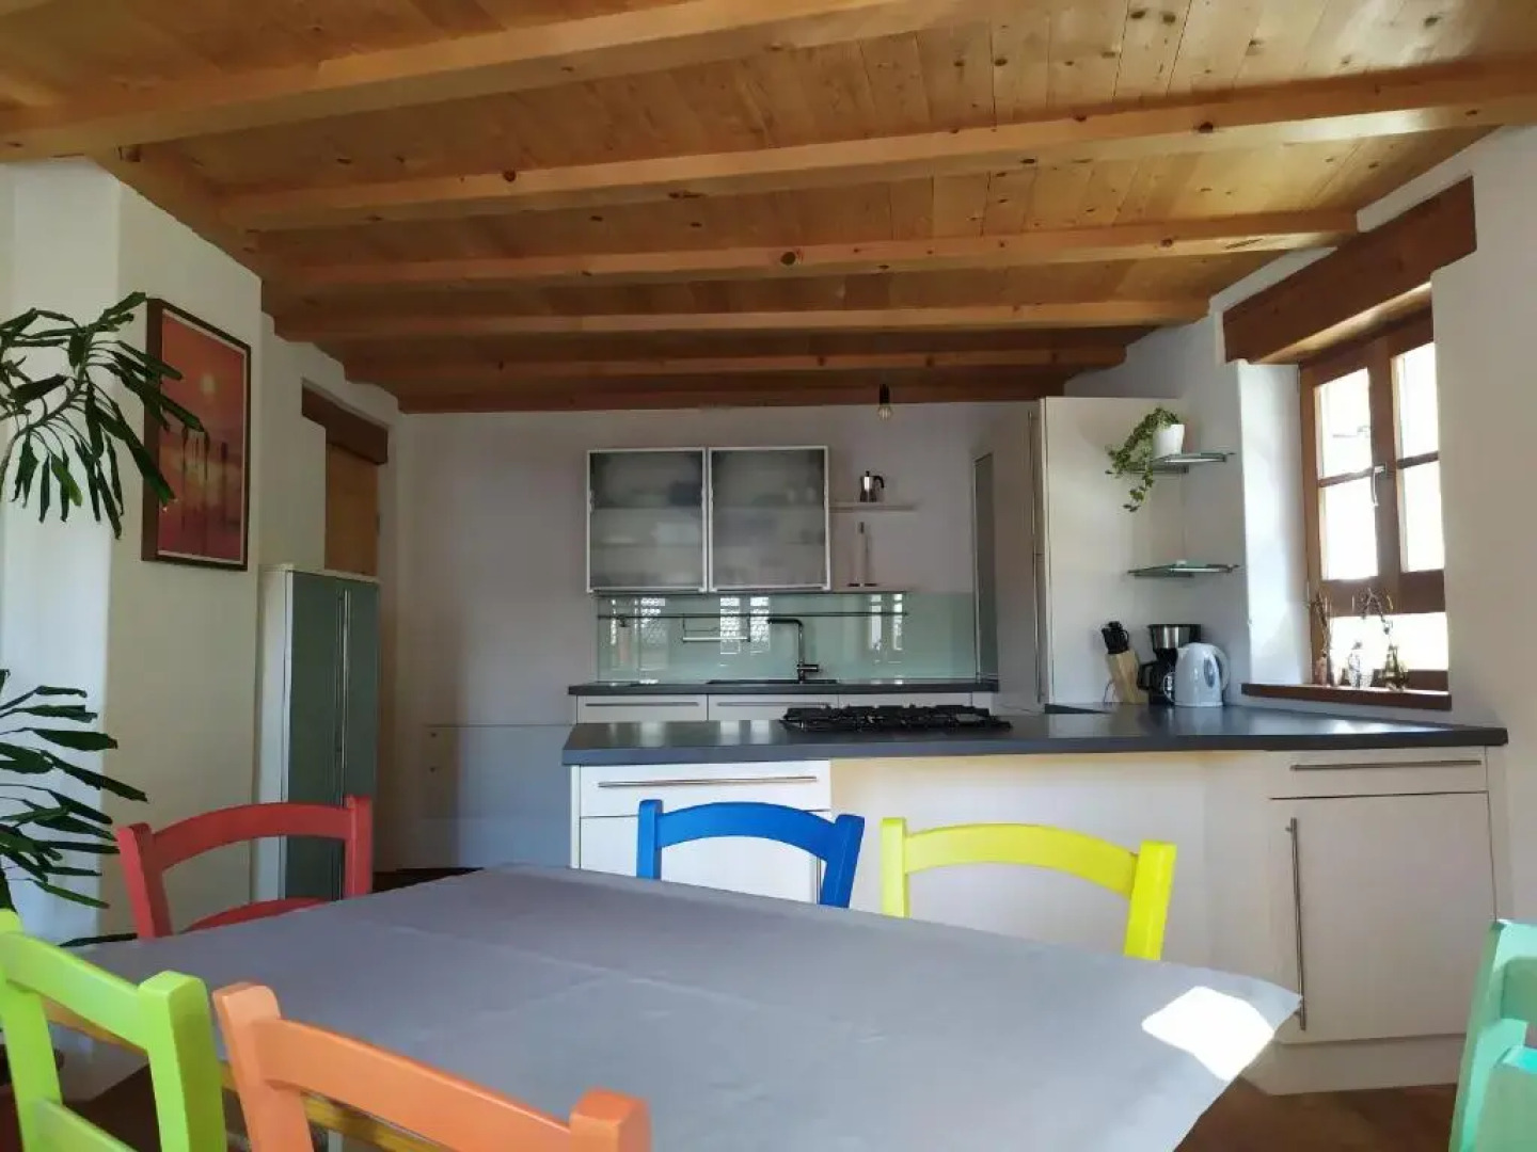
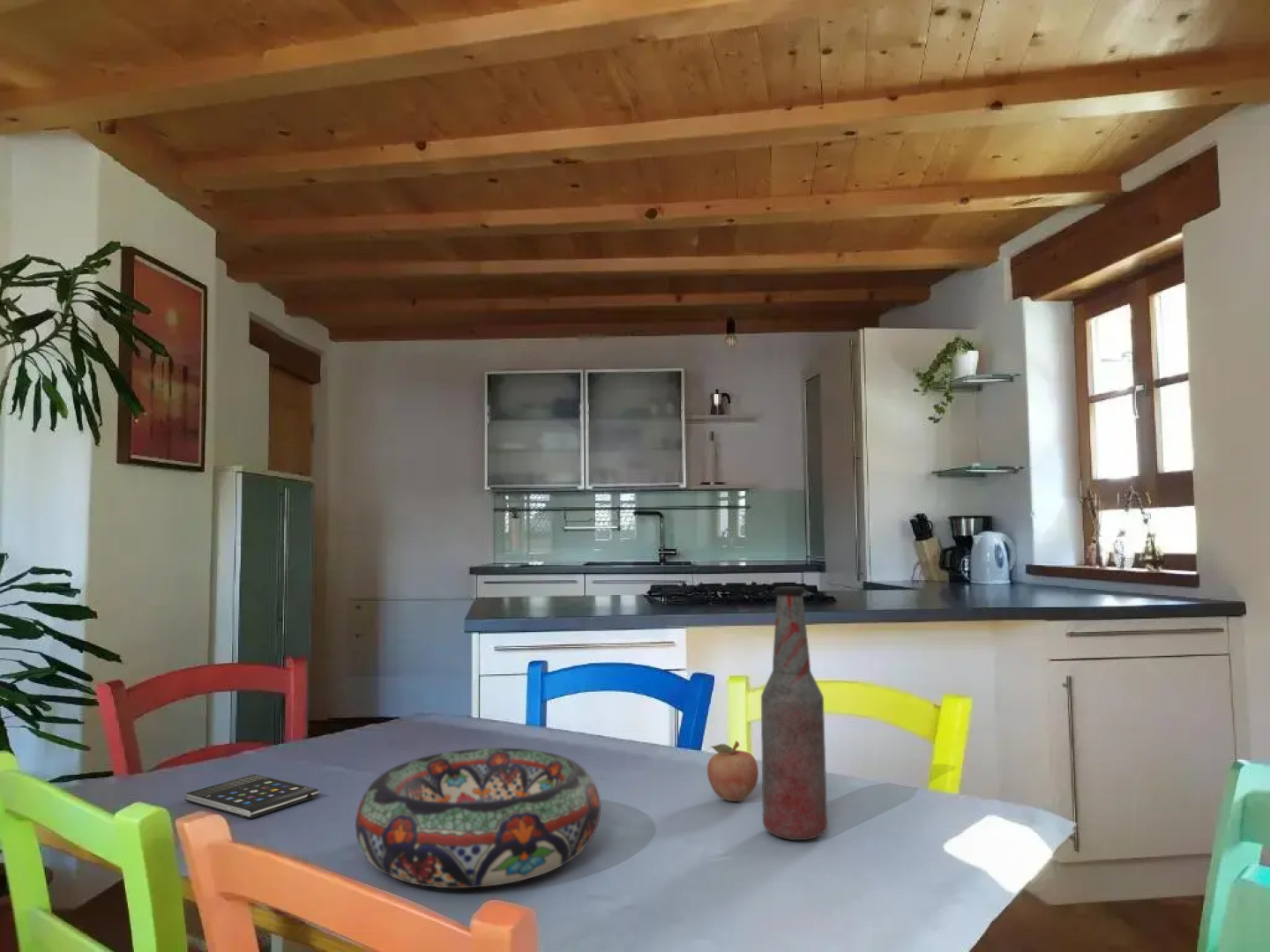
+ decorative bowl [355,747,601,889]
+ bottle [760,585,828,841]
+ smartphone [183,773,319,819]
+ fruit [706,740,759,802]
